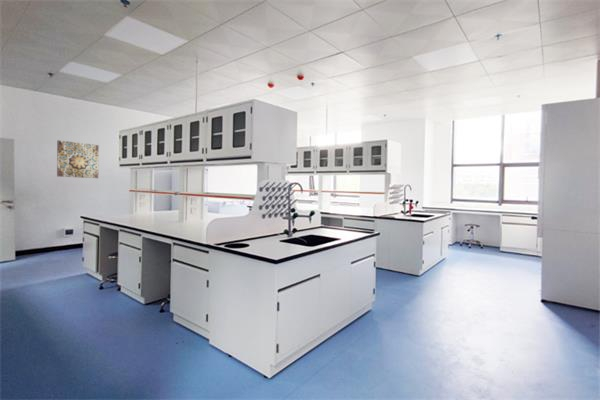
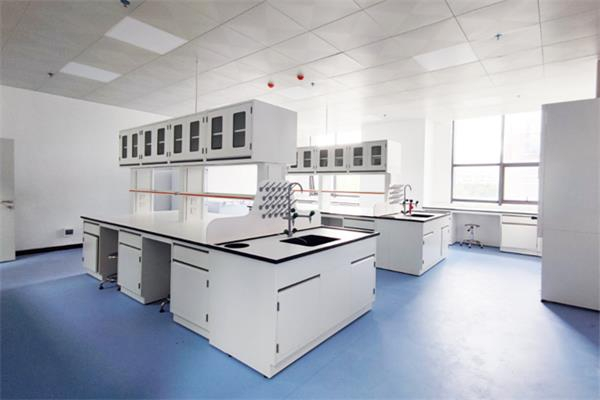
- wall art [56,139,100,179]
